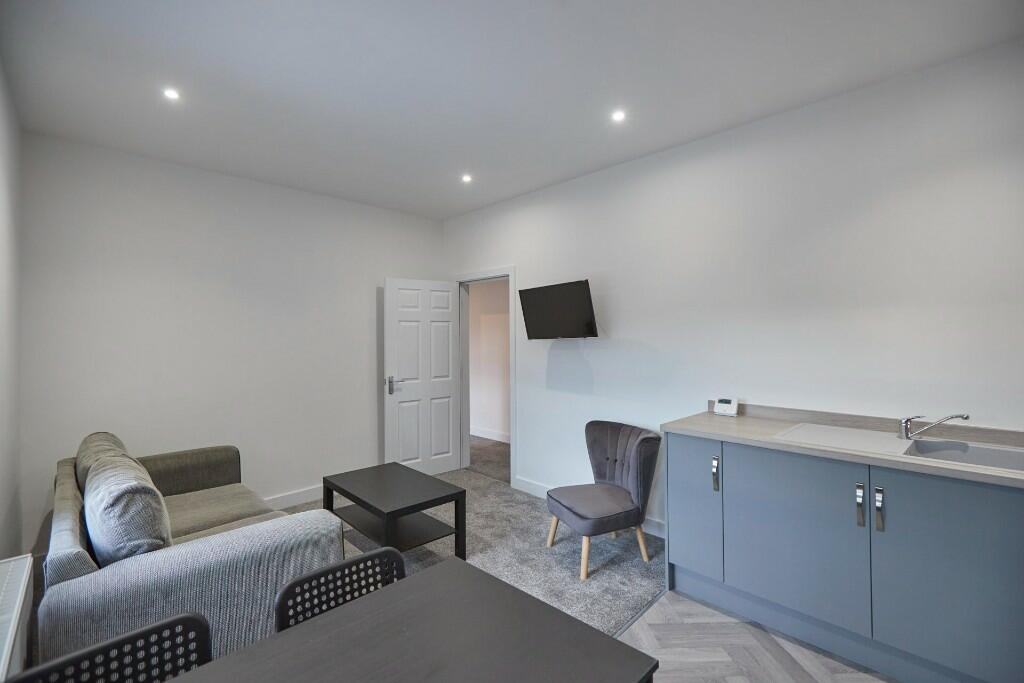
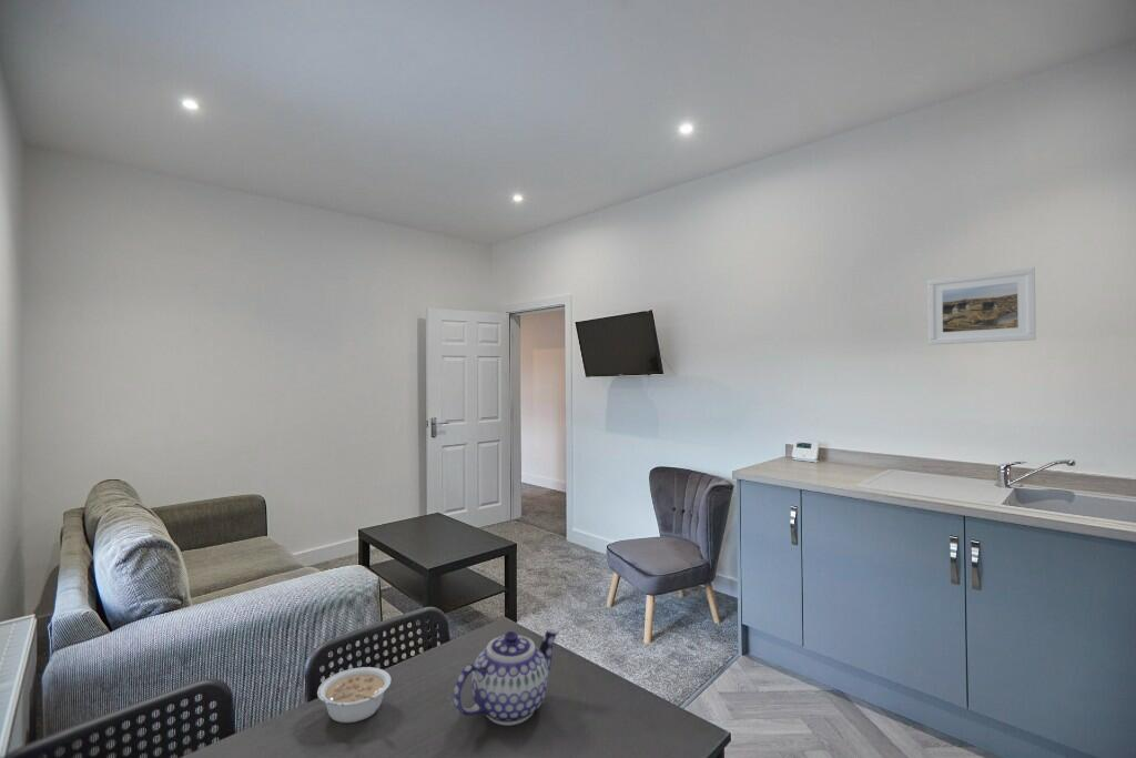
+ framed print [926,266,1037,346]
+ teapot [453,628,559,726]
+ legume [316,666,392,724]
